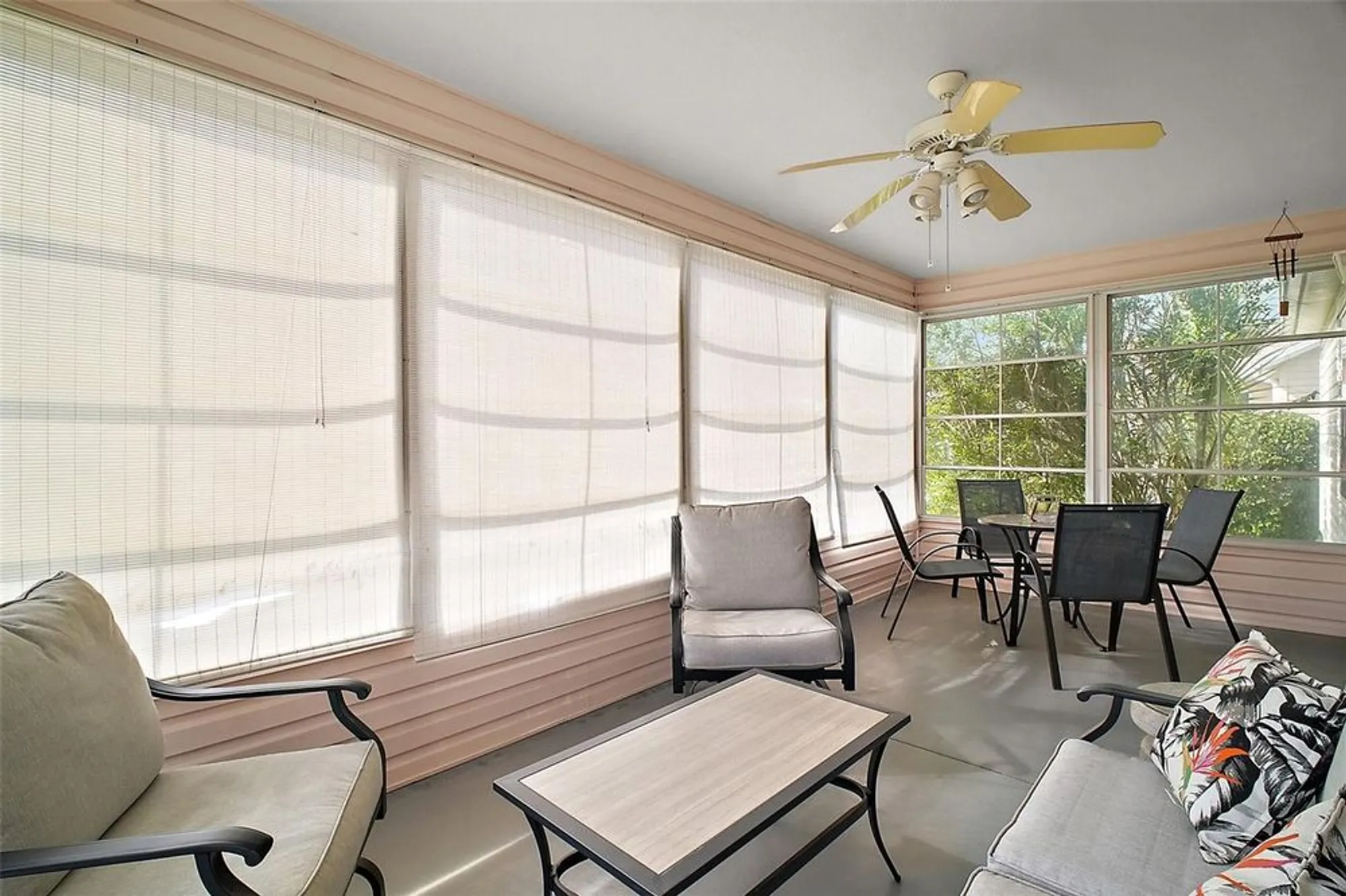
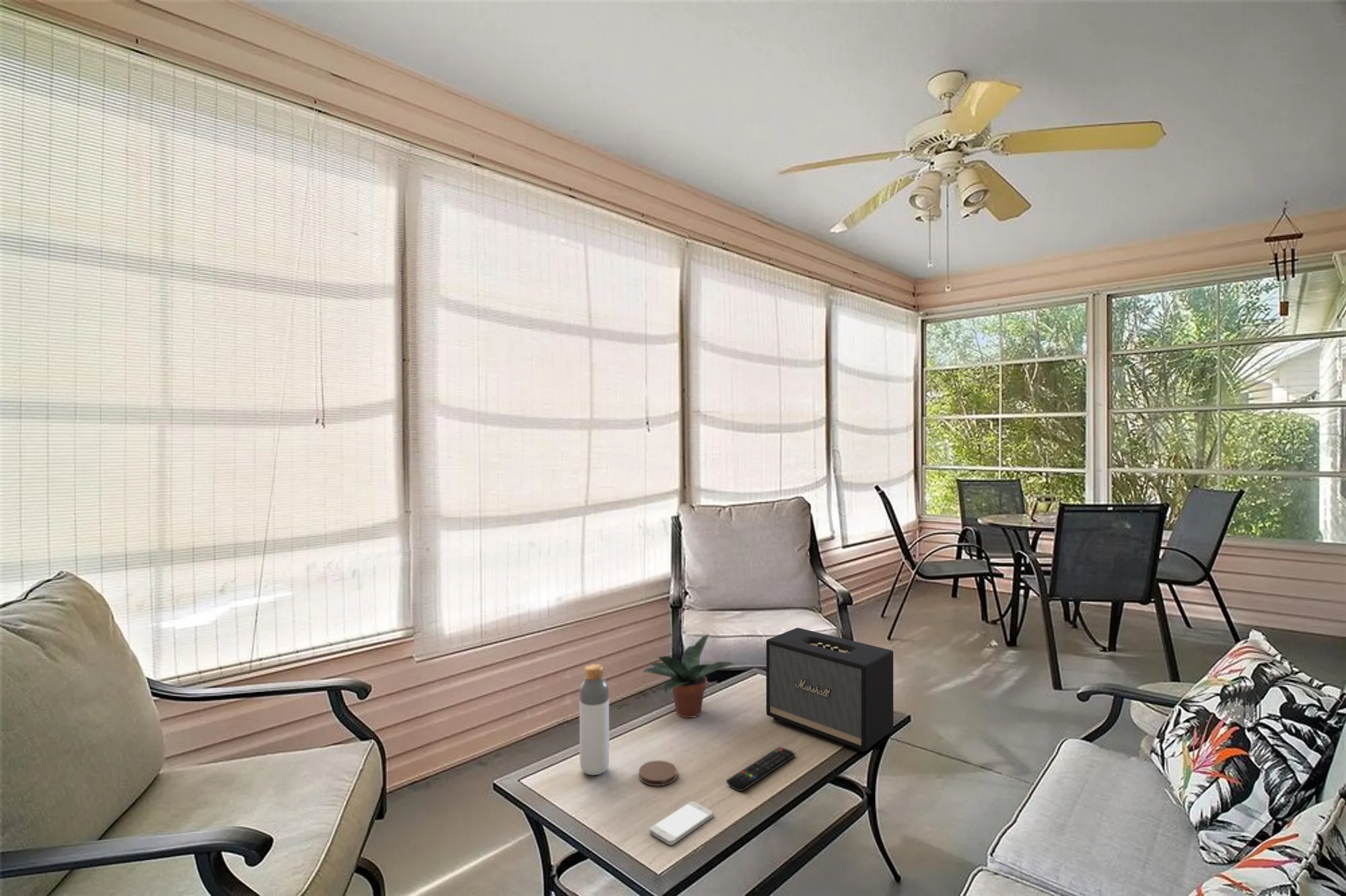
+ bottle [579,663,610,776]
+ speaker [766,627,894,753]
+ potted plant [642,633,736,718]
+ coaster [638,759,678,787]
+ remote control [725,746,796,792]
+ smartphone [649,800,714,846]
